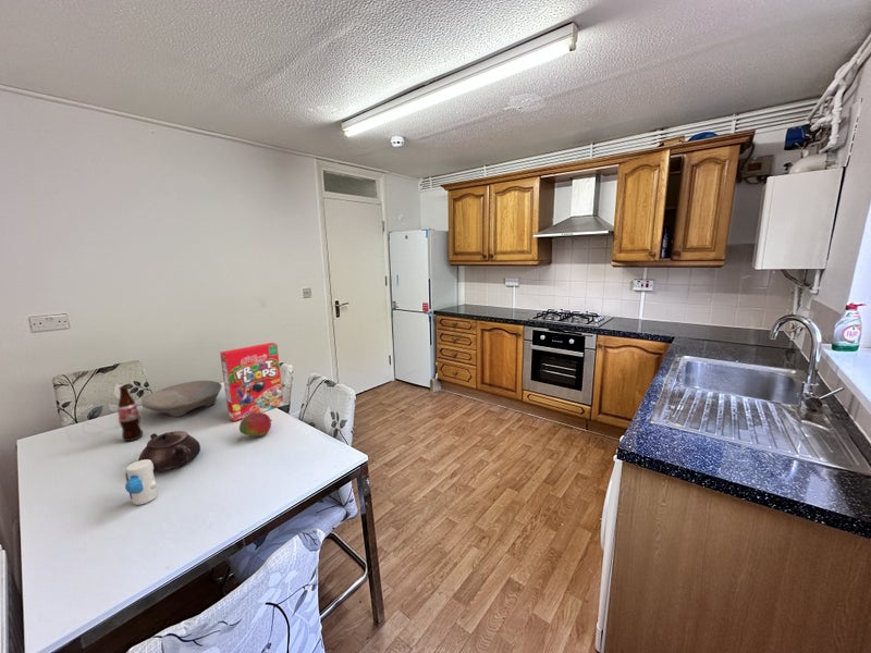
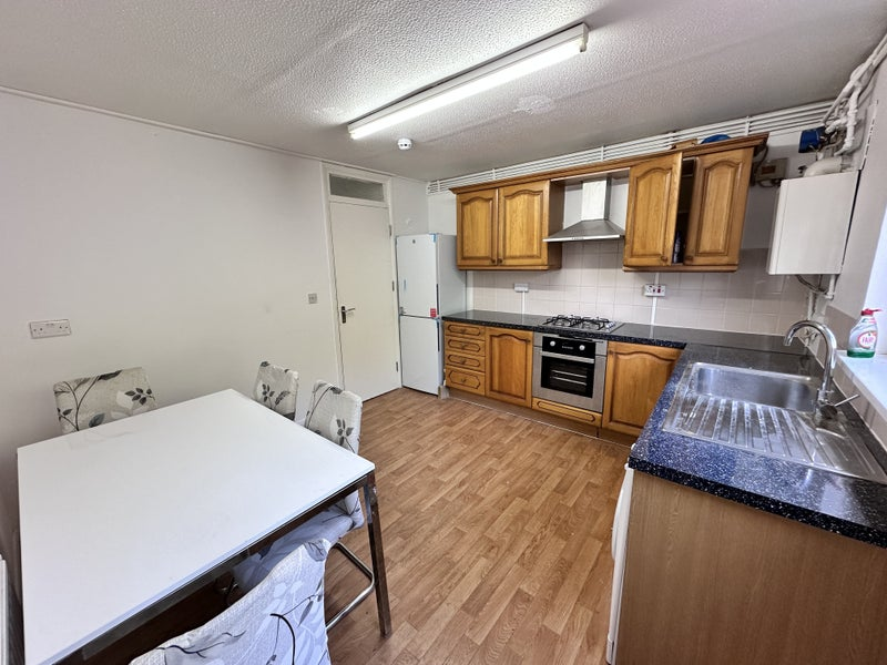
- fruit [238,412,273,438]
- toy [124,459,158,506]
- bowl [140,380,223,418]
- teapot [137,430,201,473]
- cereal box [219,342,284,422]
- bottle [116,384,144,443]
